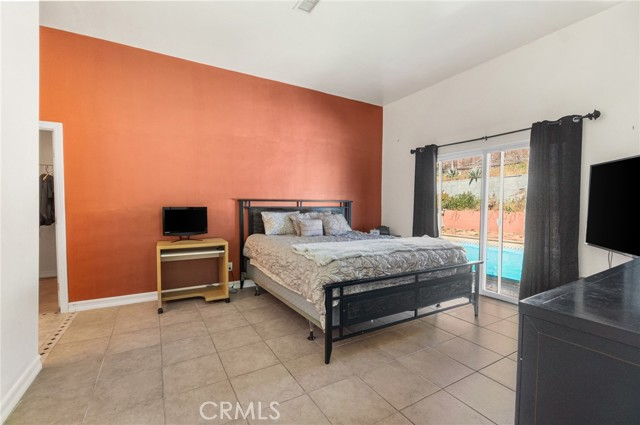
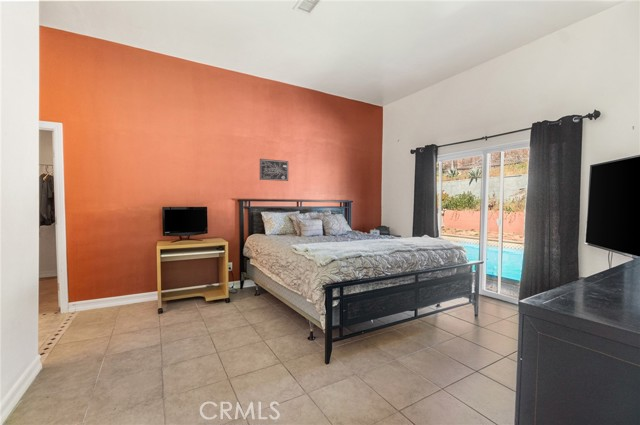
+ wall art [259,158,289,182]
